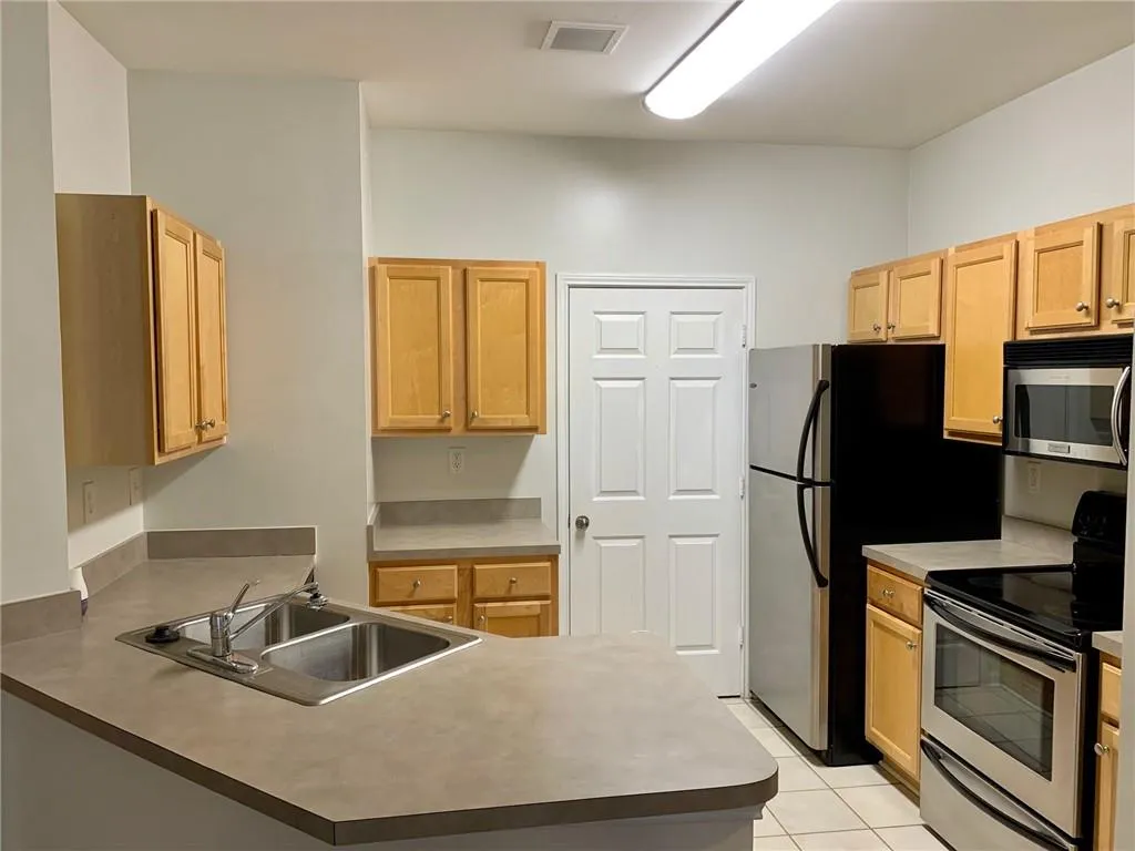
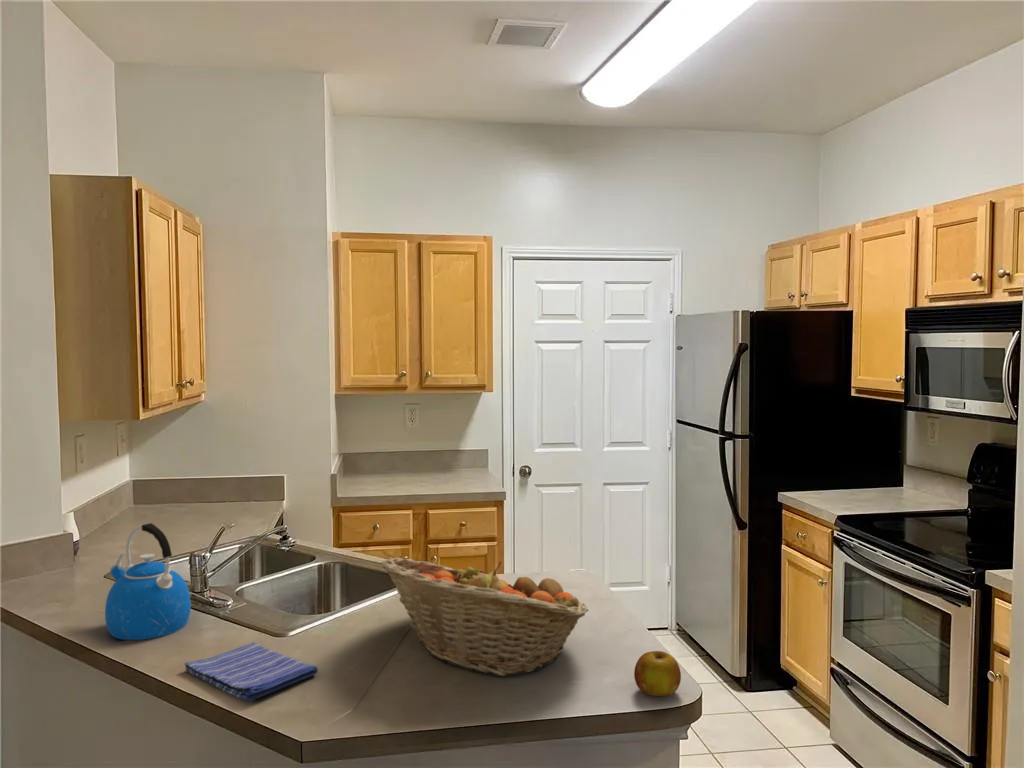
+ fruit [633,650,682,697]
+ dish towel [184,642,319,702]
+ fruit basket [380,557,590,677]
+ kettle [104,522,192,641]
